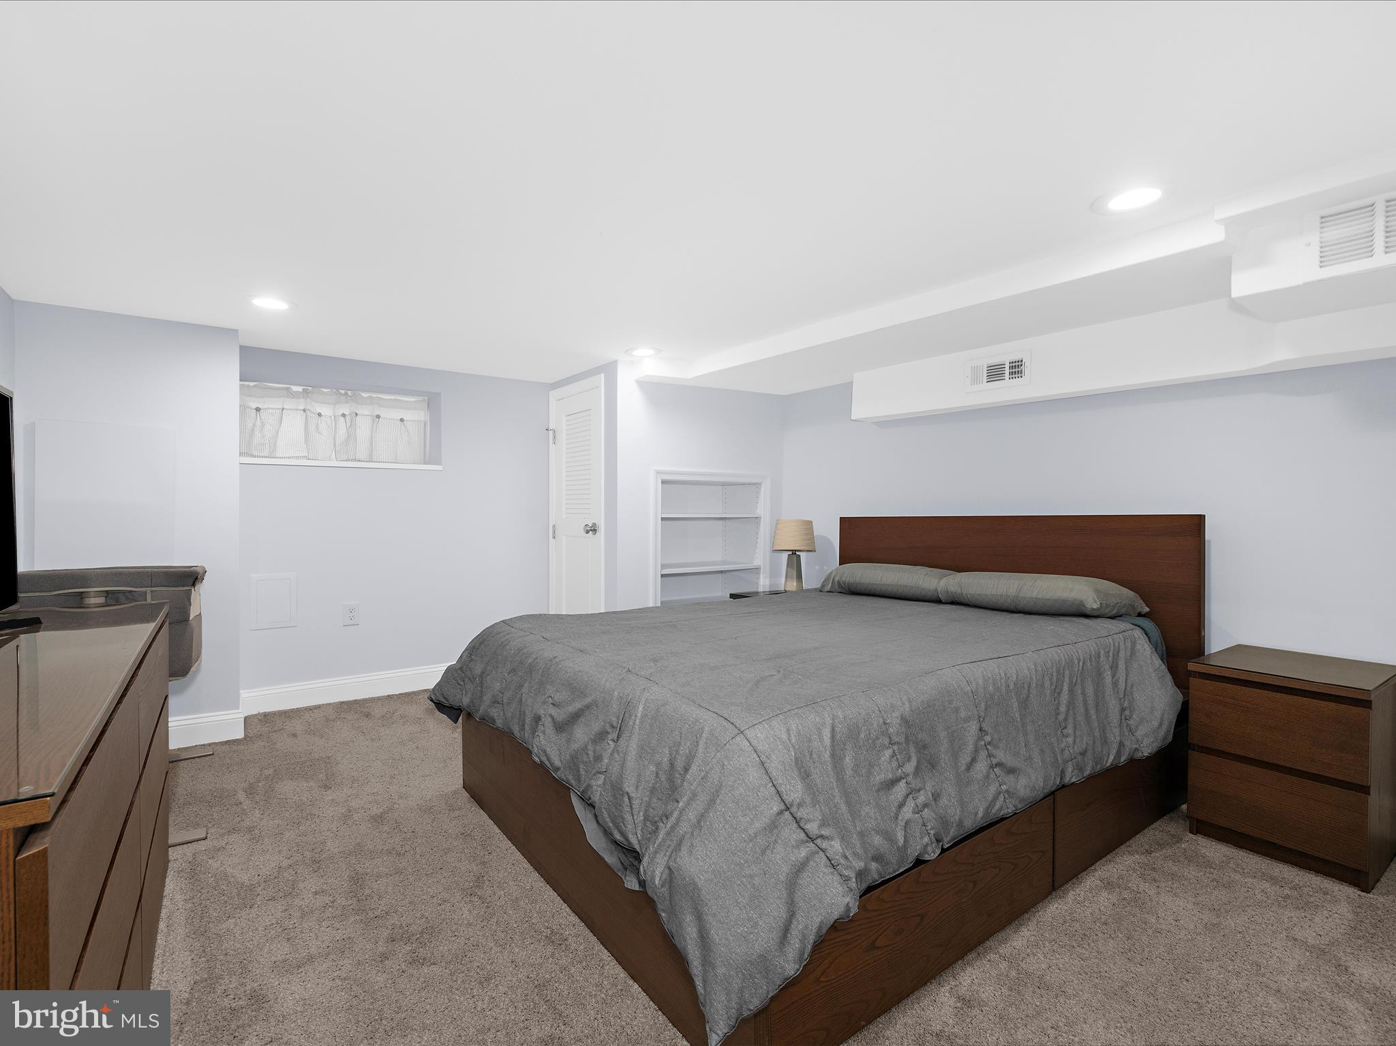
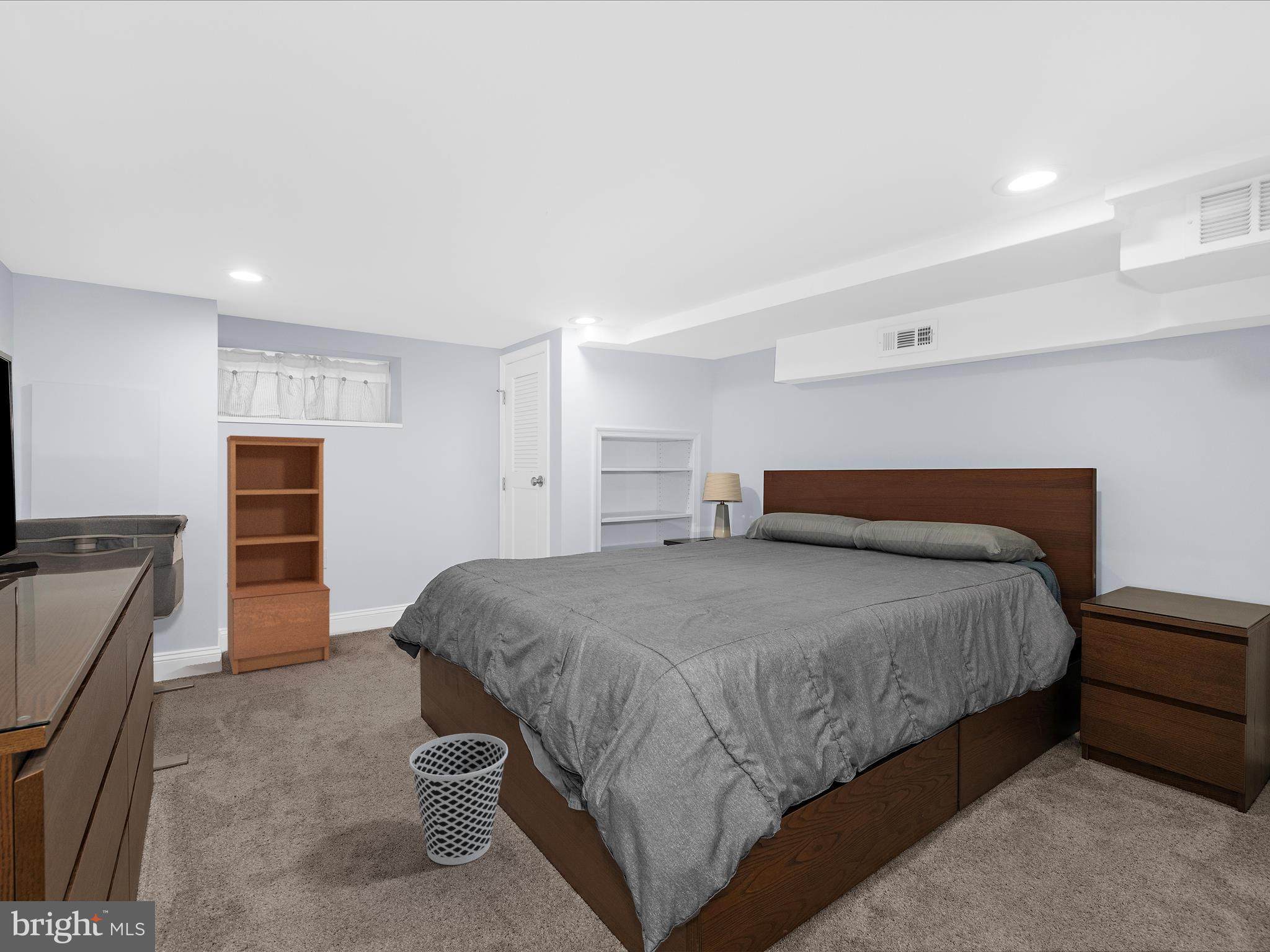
+ wastebasket [409,733,508,866]
+ bookshelf [226,435,331,675]
